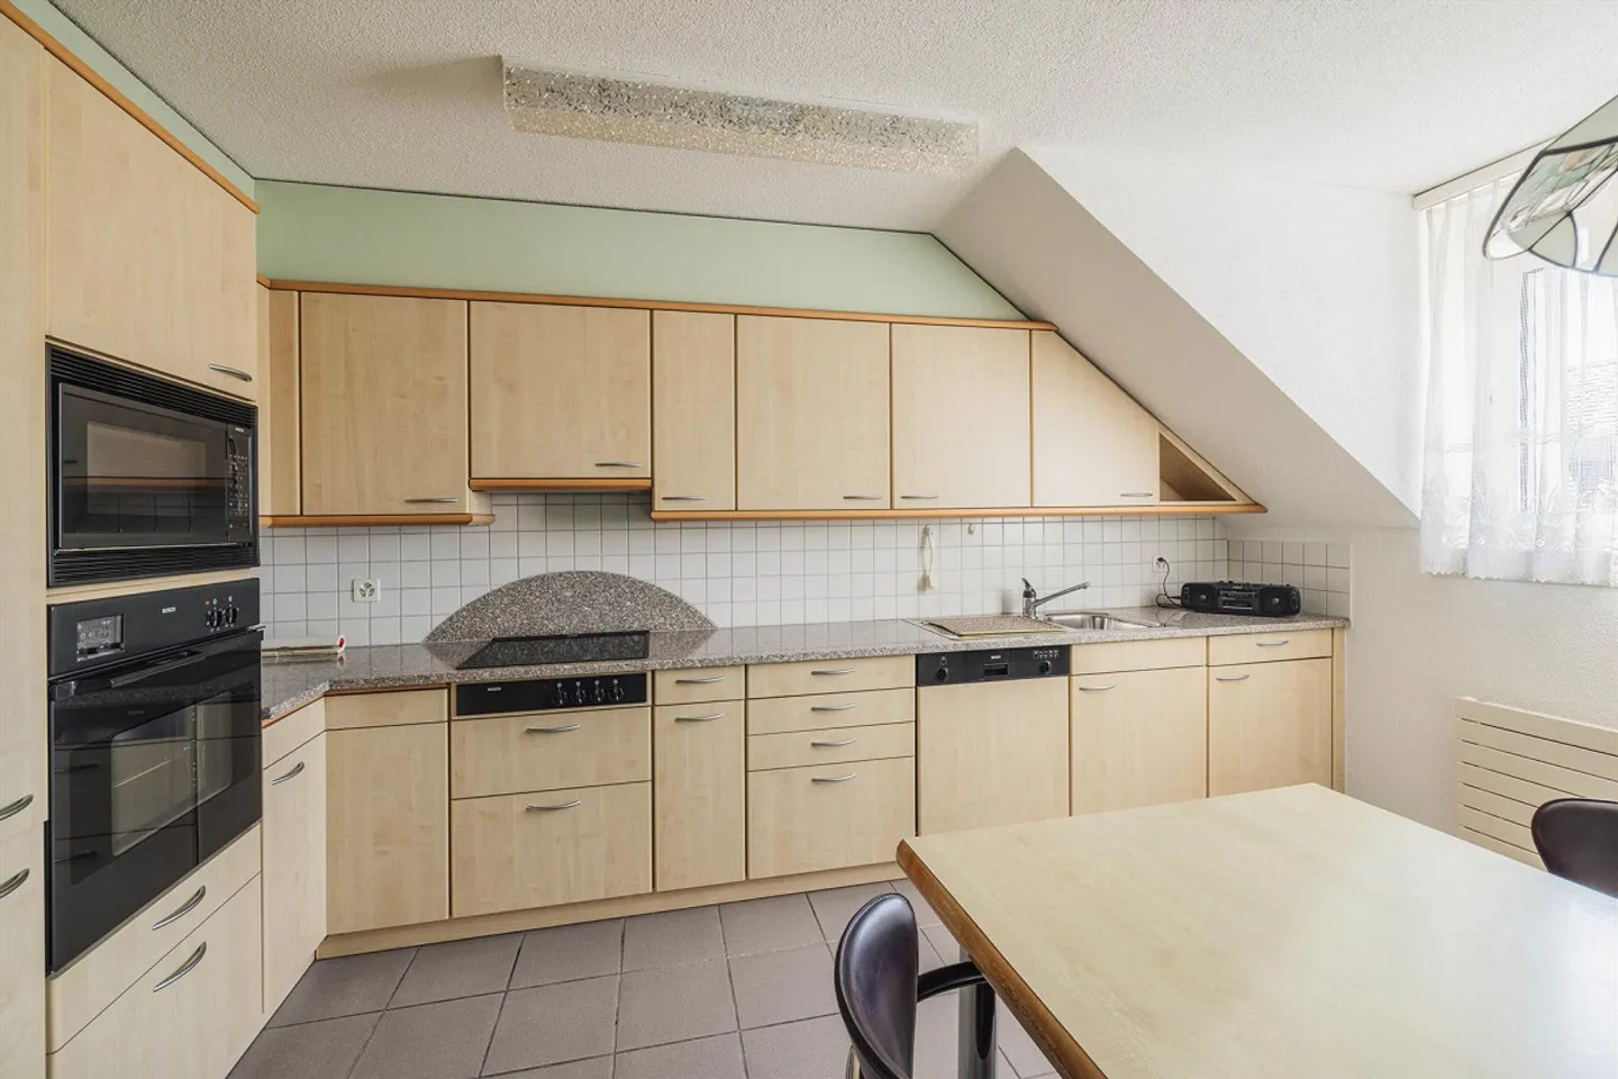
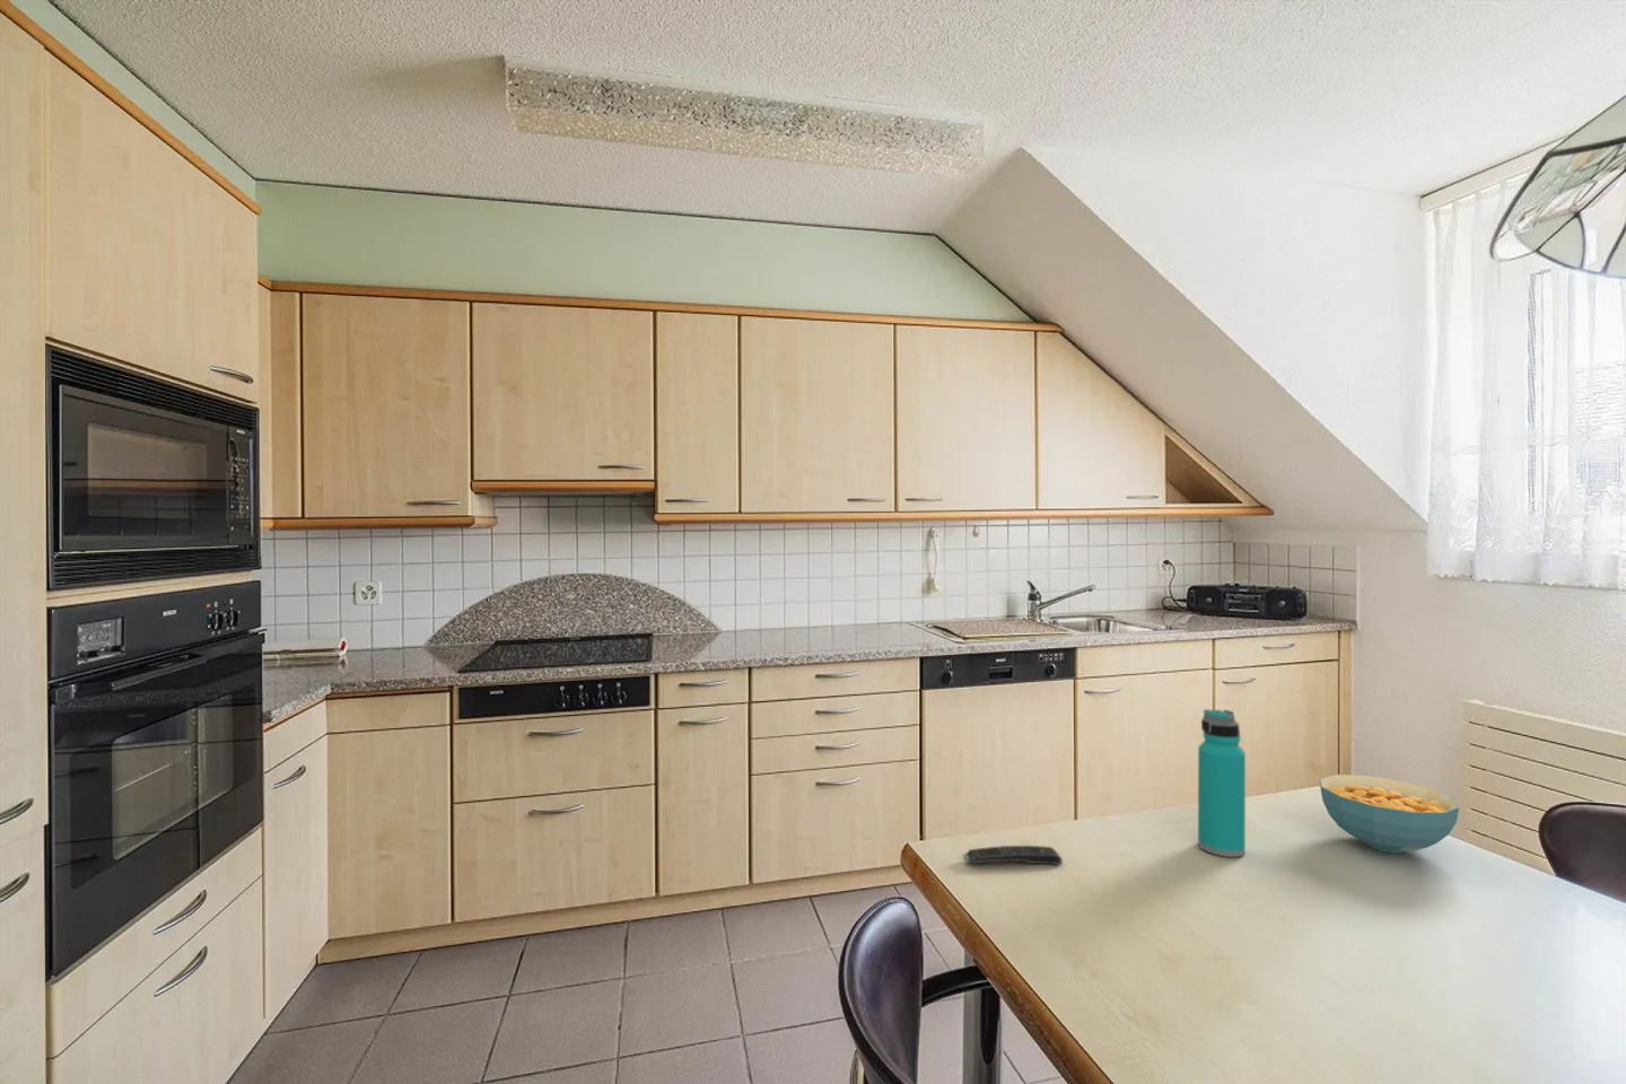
+ cereal bowl [1317,773,1460,854]
+ remote control [962,844,1063,866]
+ water bottle [1197,708,1246,858]
